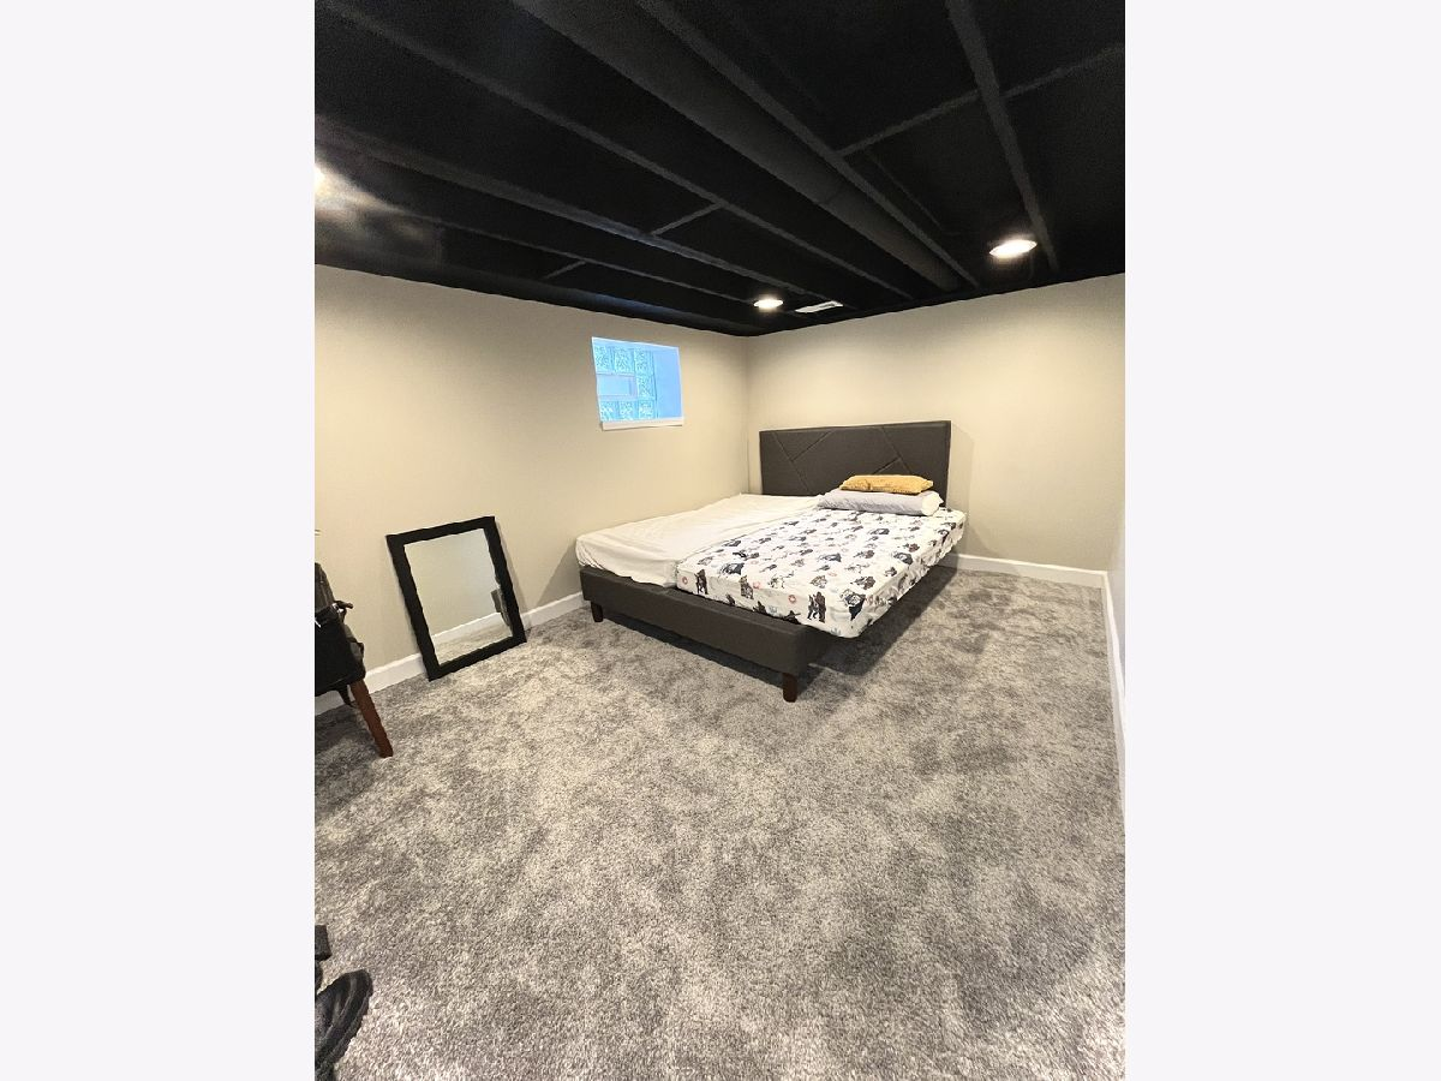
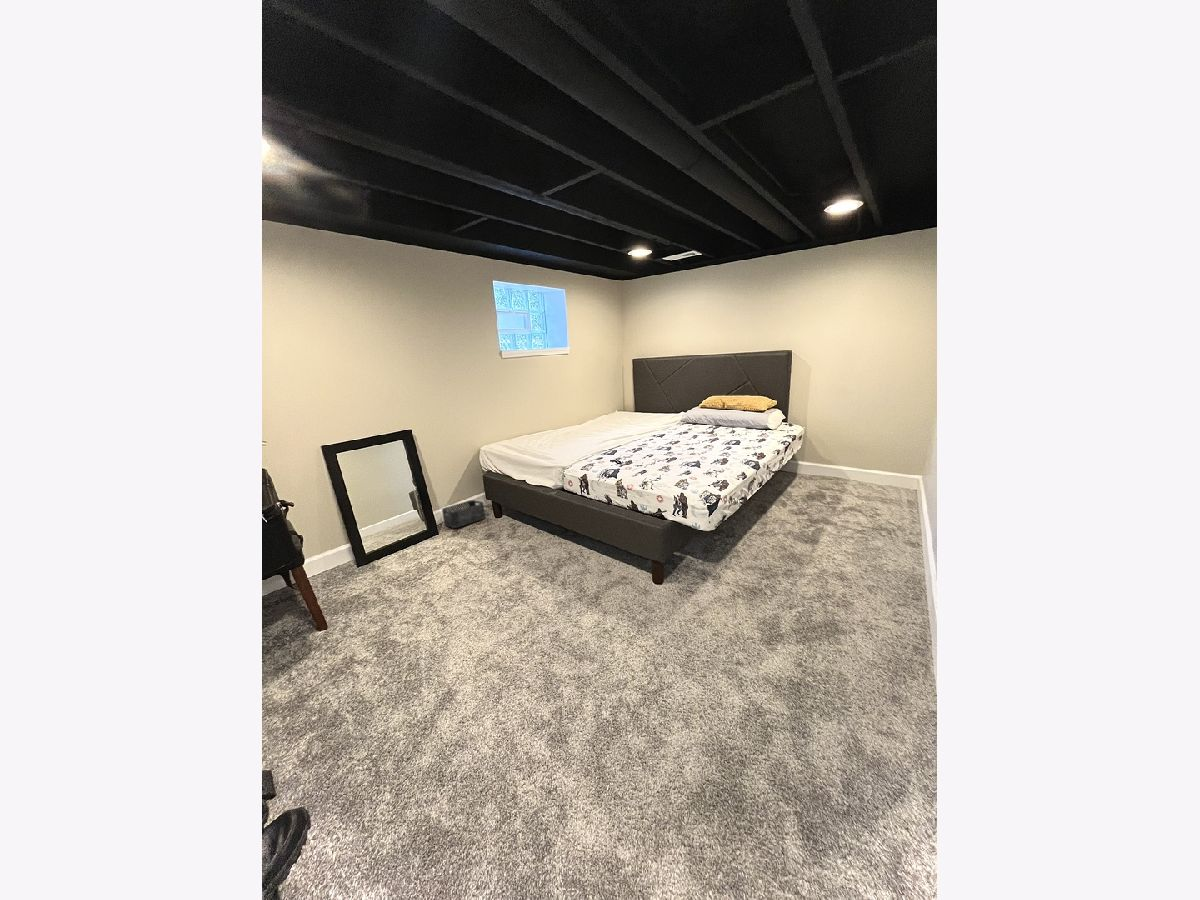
+ storage bin [441,499,486,529]
